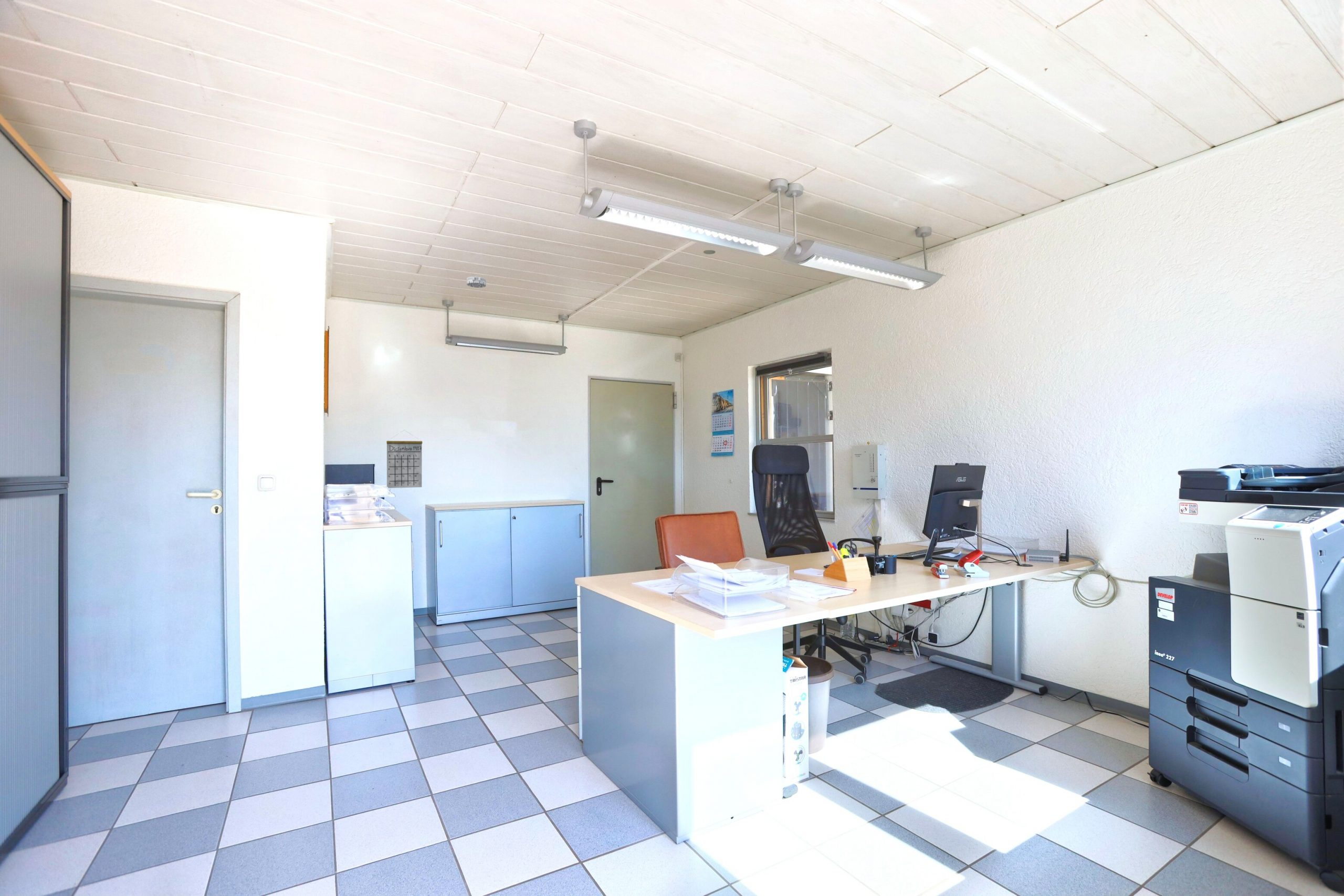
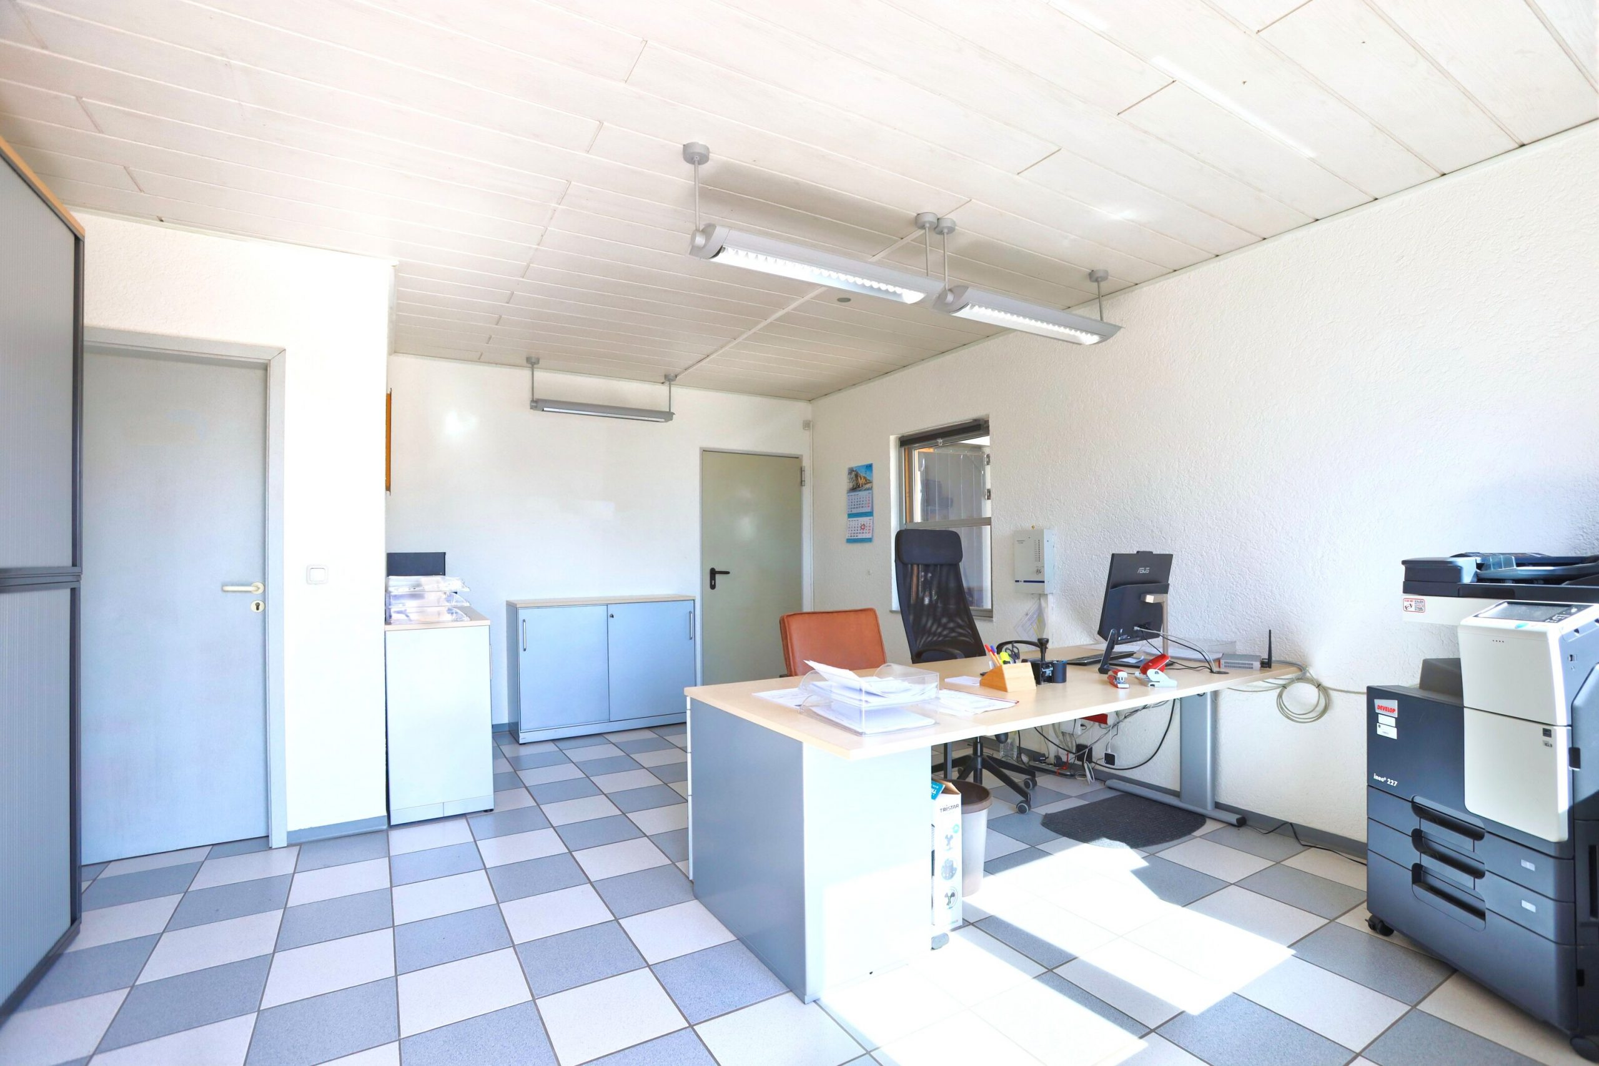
- calendar [386,429,423,489]
- smoke detector [466,276,487,288]
